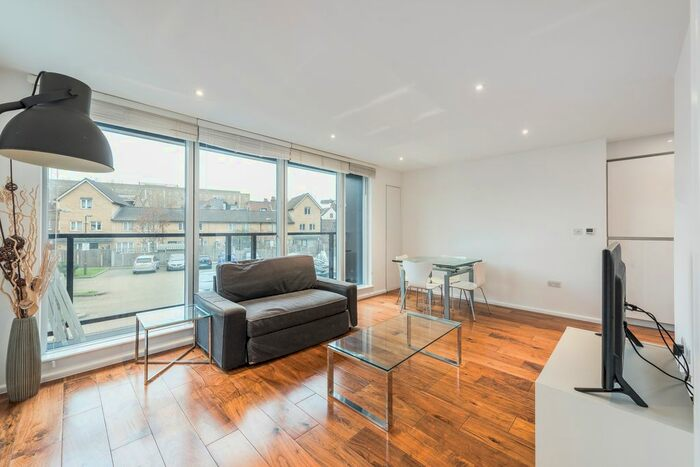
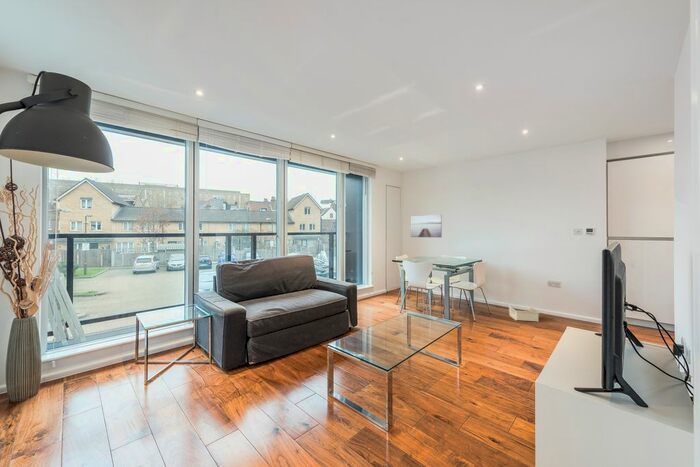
+ storage bin [508,305,541,323]
+ wall art [410,214,443,238]
